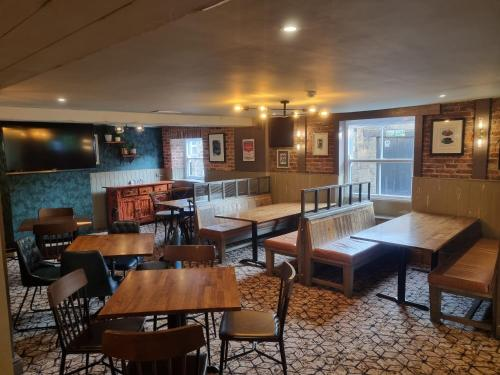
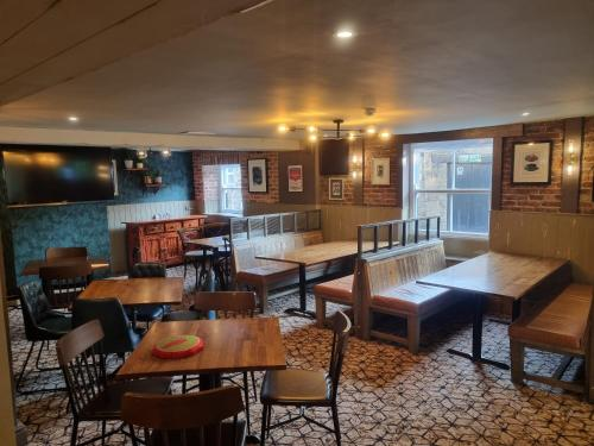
+ plate [151,334,204,360]
